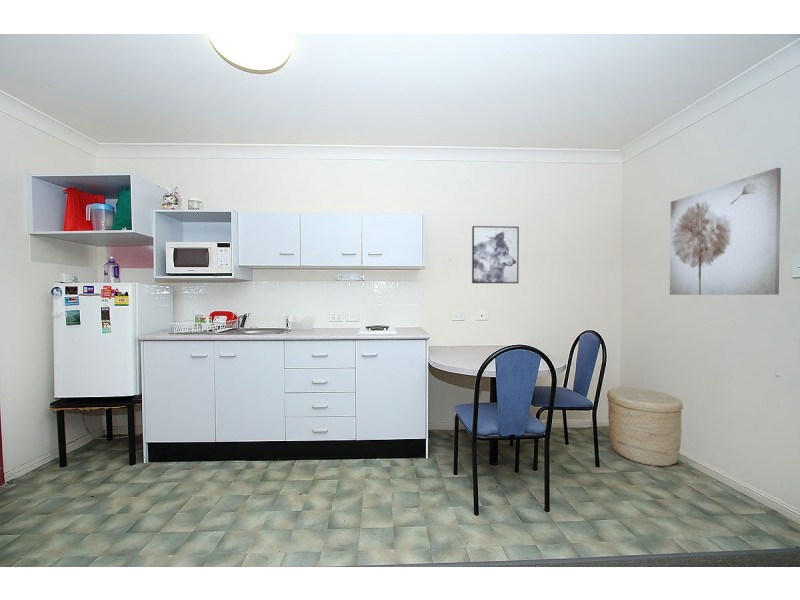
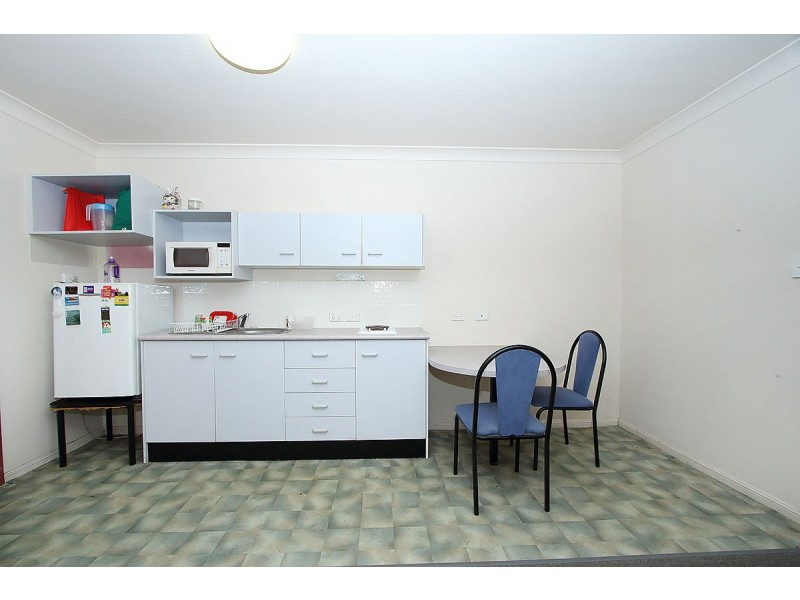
- basket [606,386,684,467]
- wall art [669,167,782,296]
- wall art [471,225,520,284]
